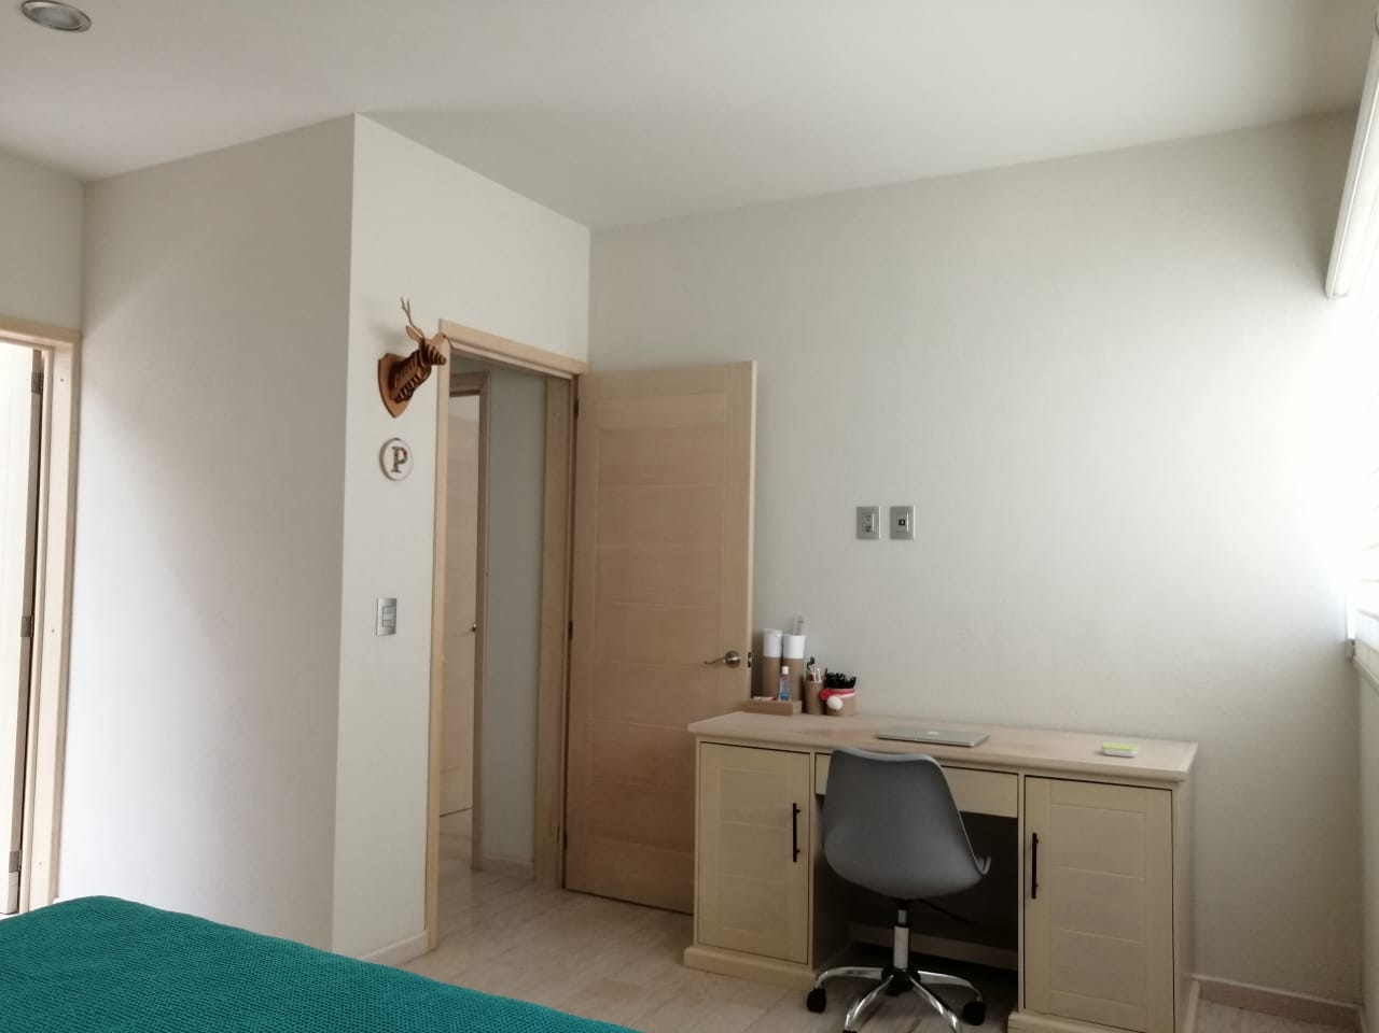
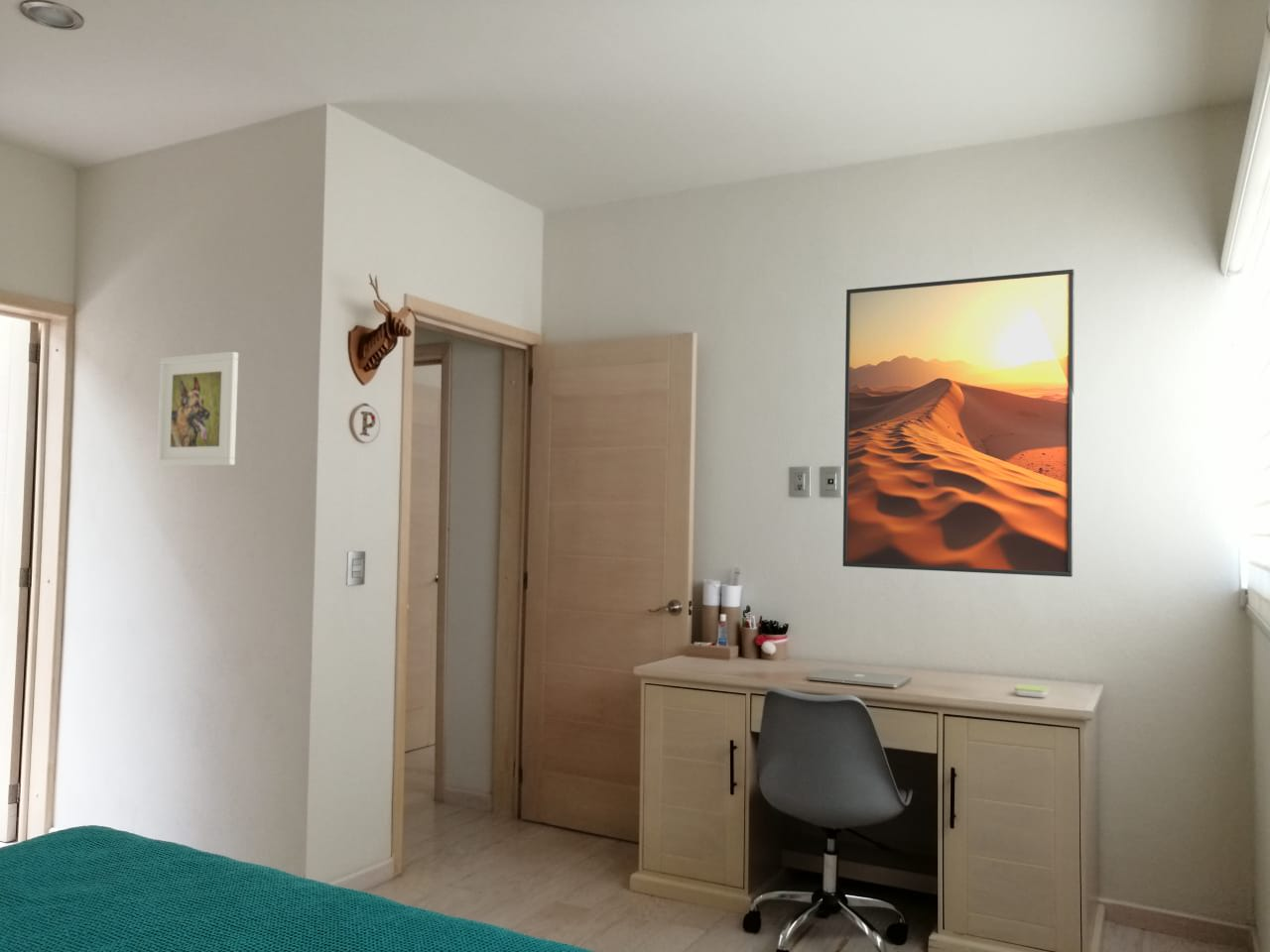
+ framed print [156,351,239,466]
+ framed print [841,268,1076,578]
